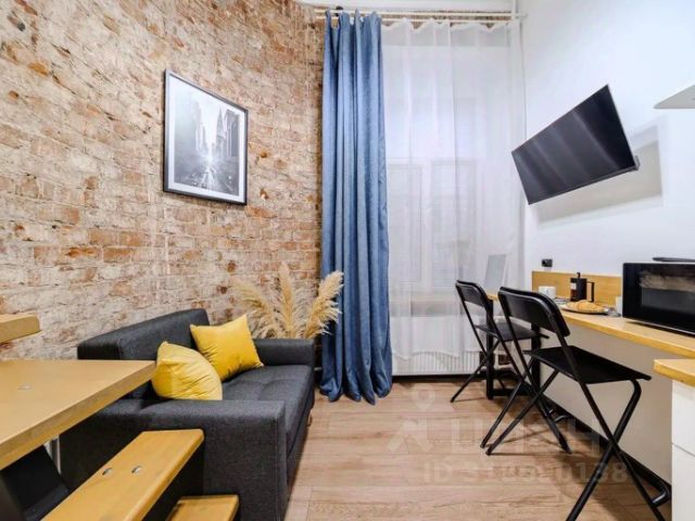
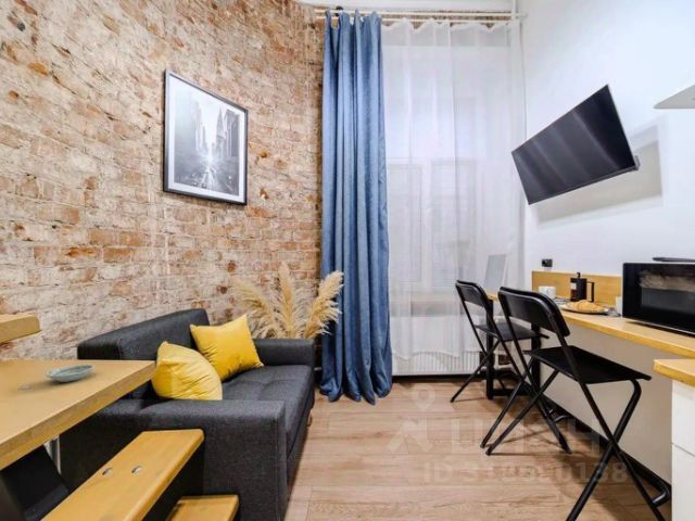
+ saucer [45,364,96,383]
